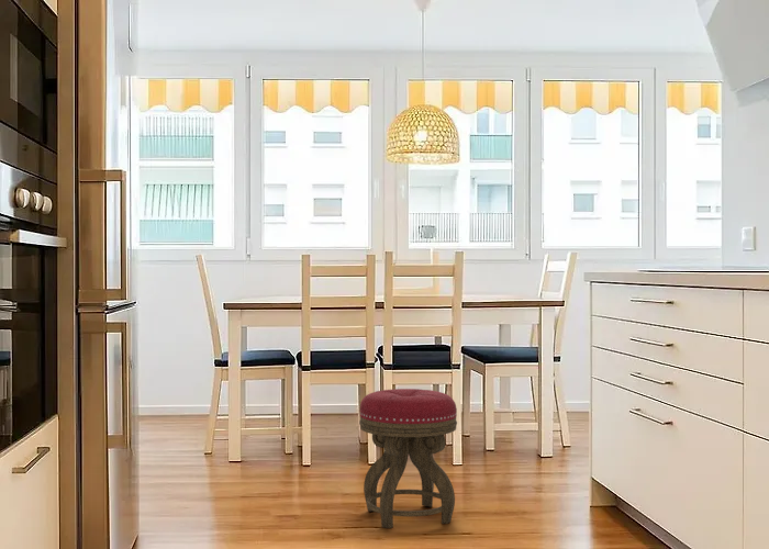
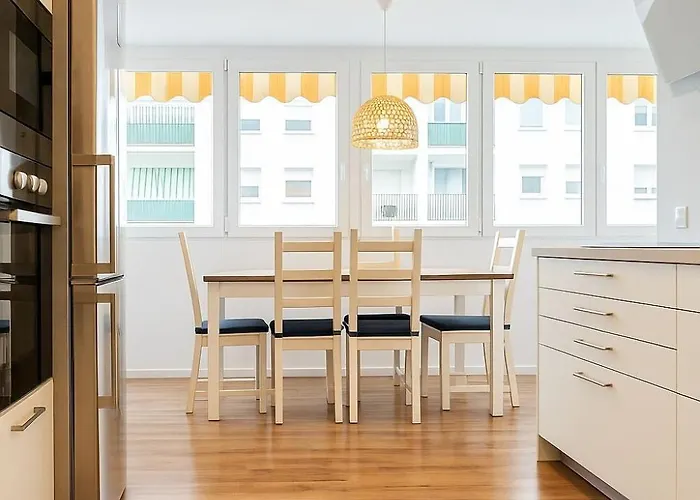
- stool [358,388,458,529]
